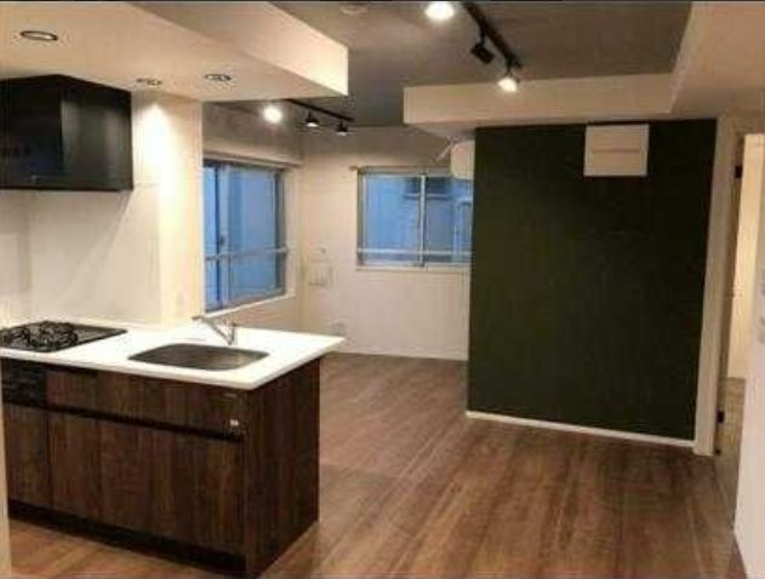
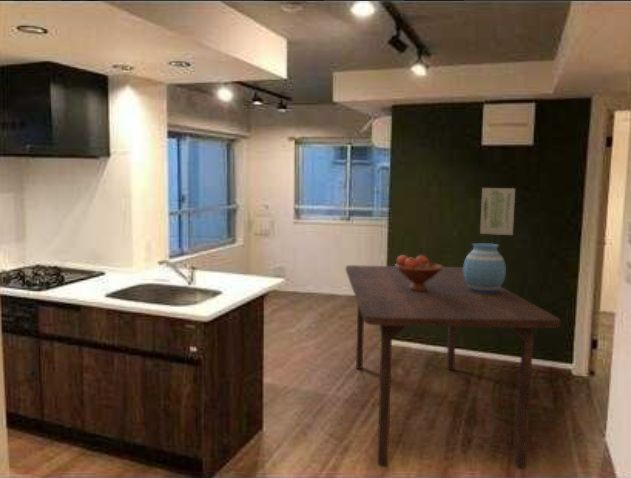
+ fruit bowl [394,254,444,291]
+ wall art [479,187,516,236]
+ vase [462,242,507,294]
+ dining table [345,264,562,470]
